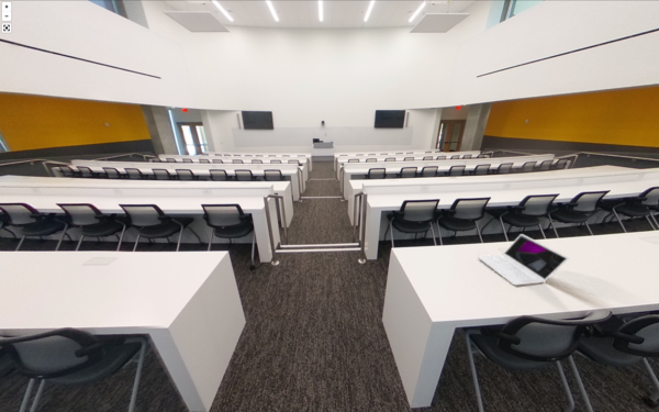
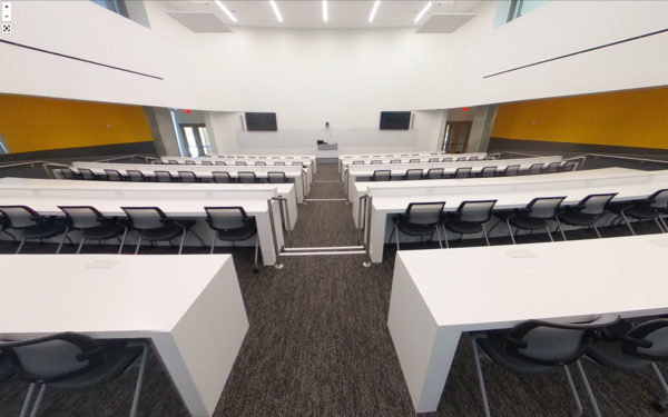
- laptop [477,233,570,287]
